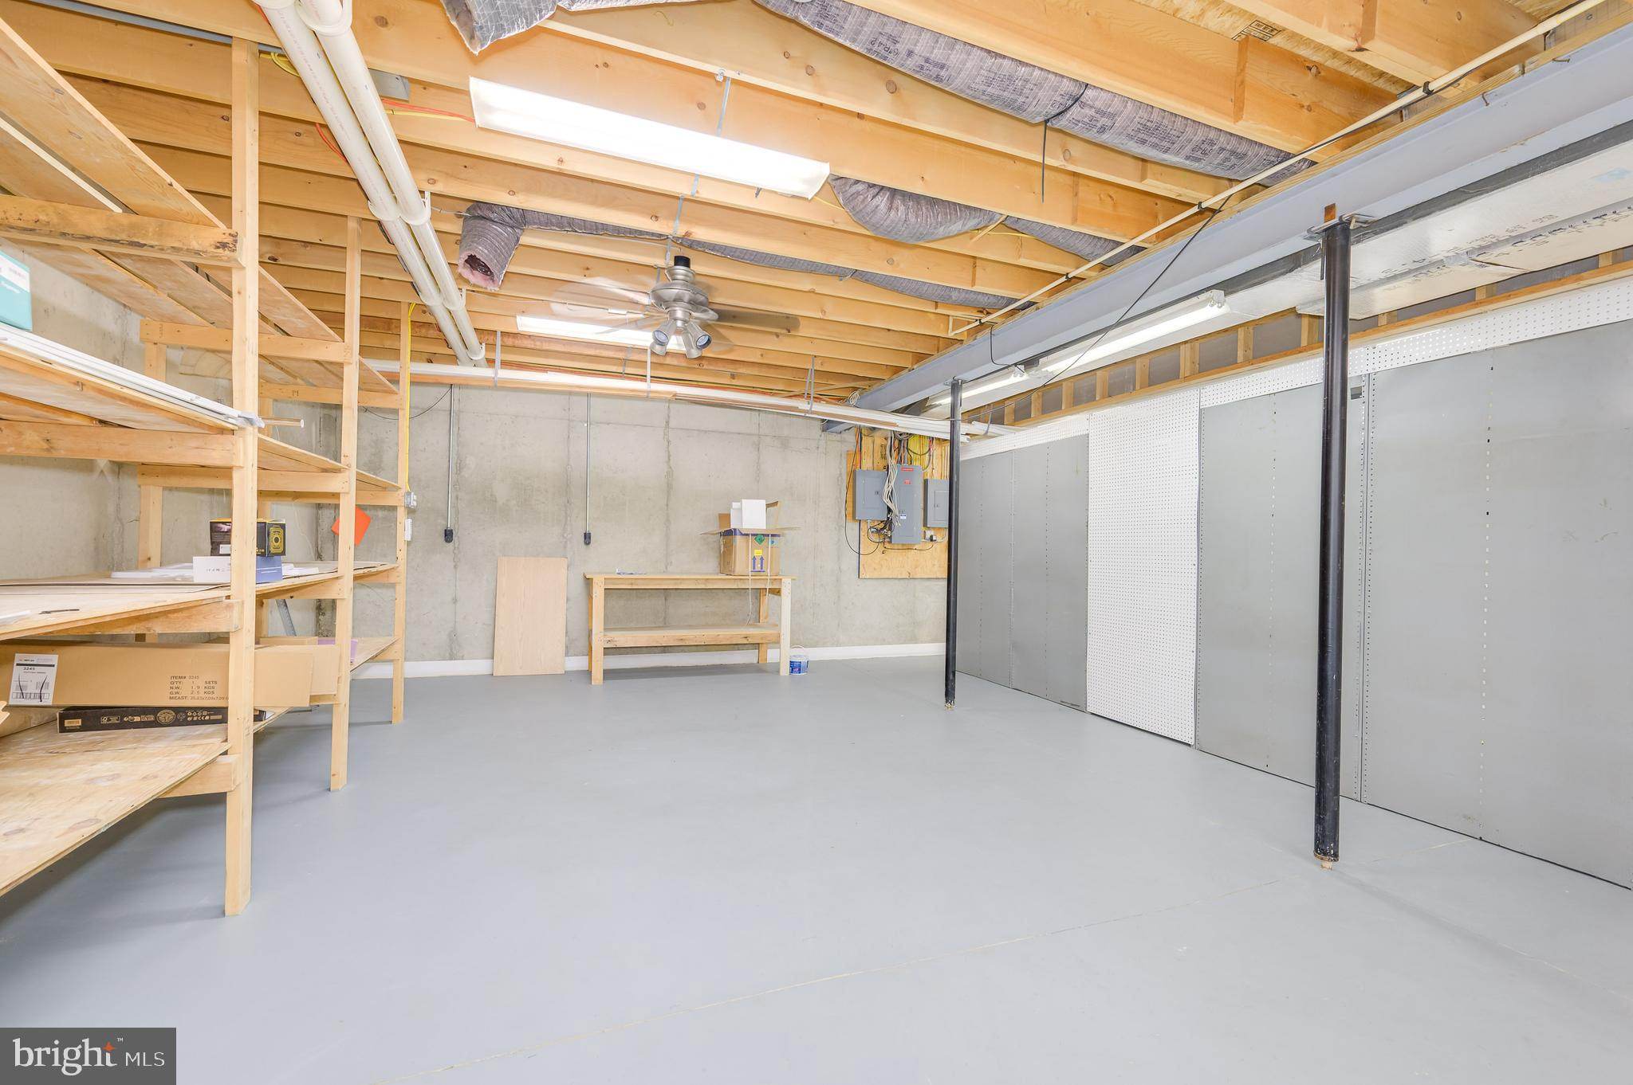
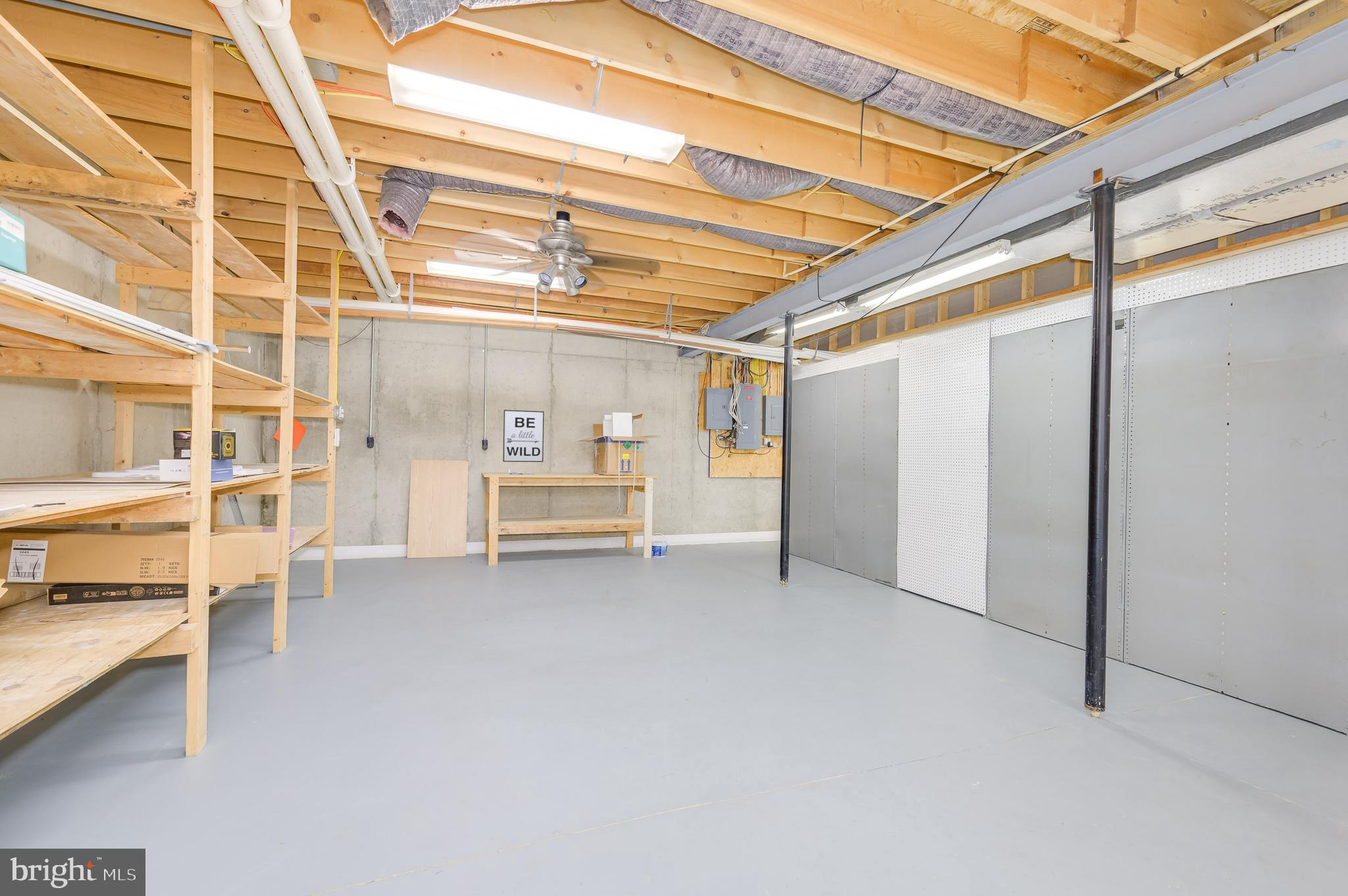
+ wall art [502,409,544,462]
